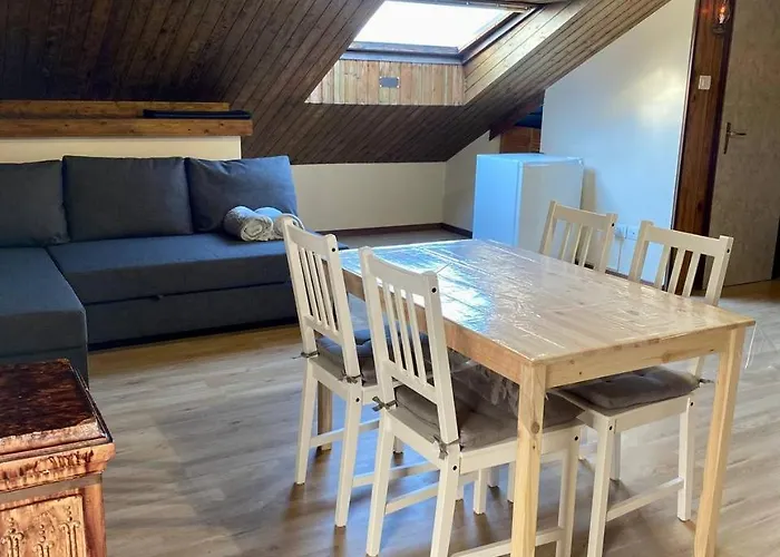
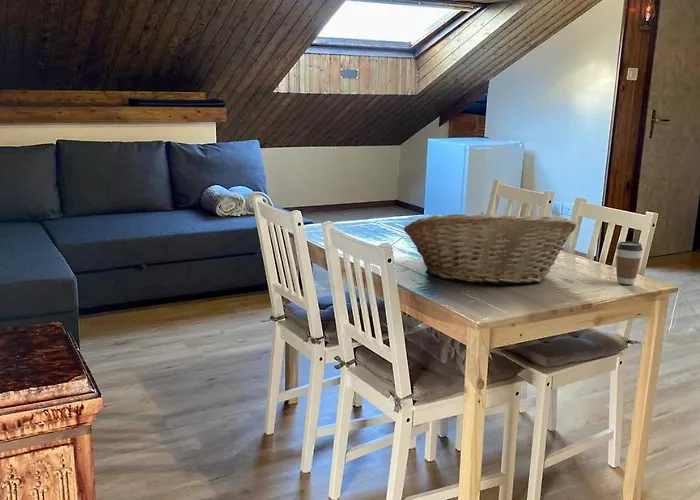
+ fruit basket [403,212,577,285]
+ coffee cup [615,240,644,285]
